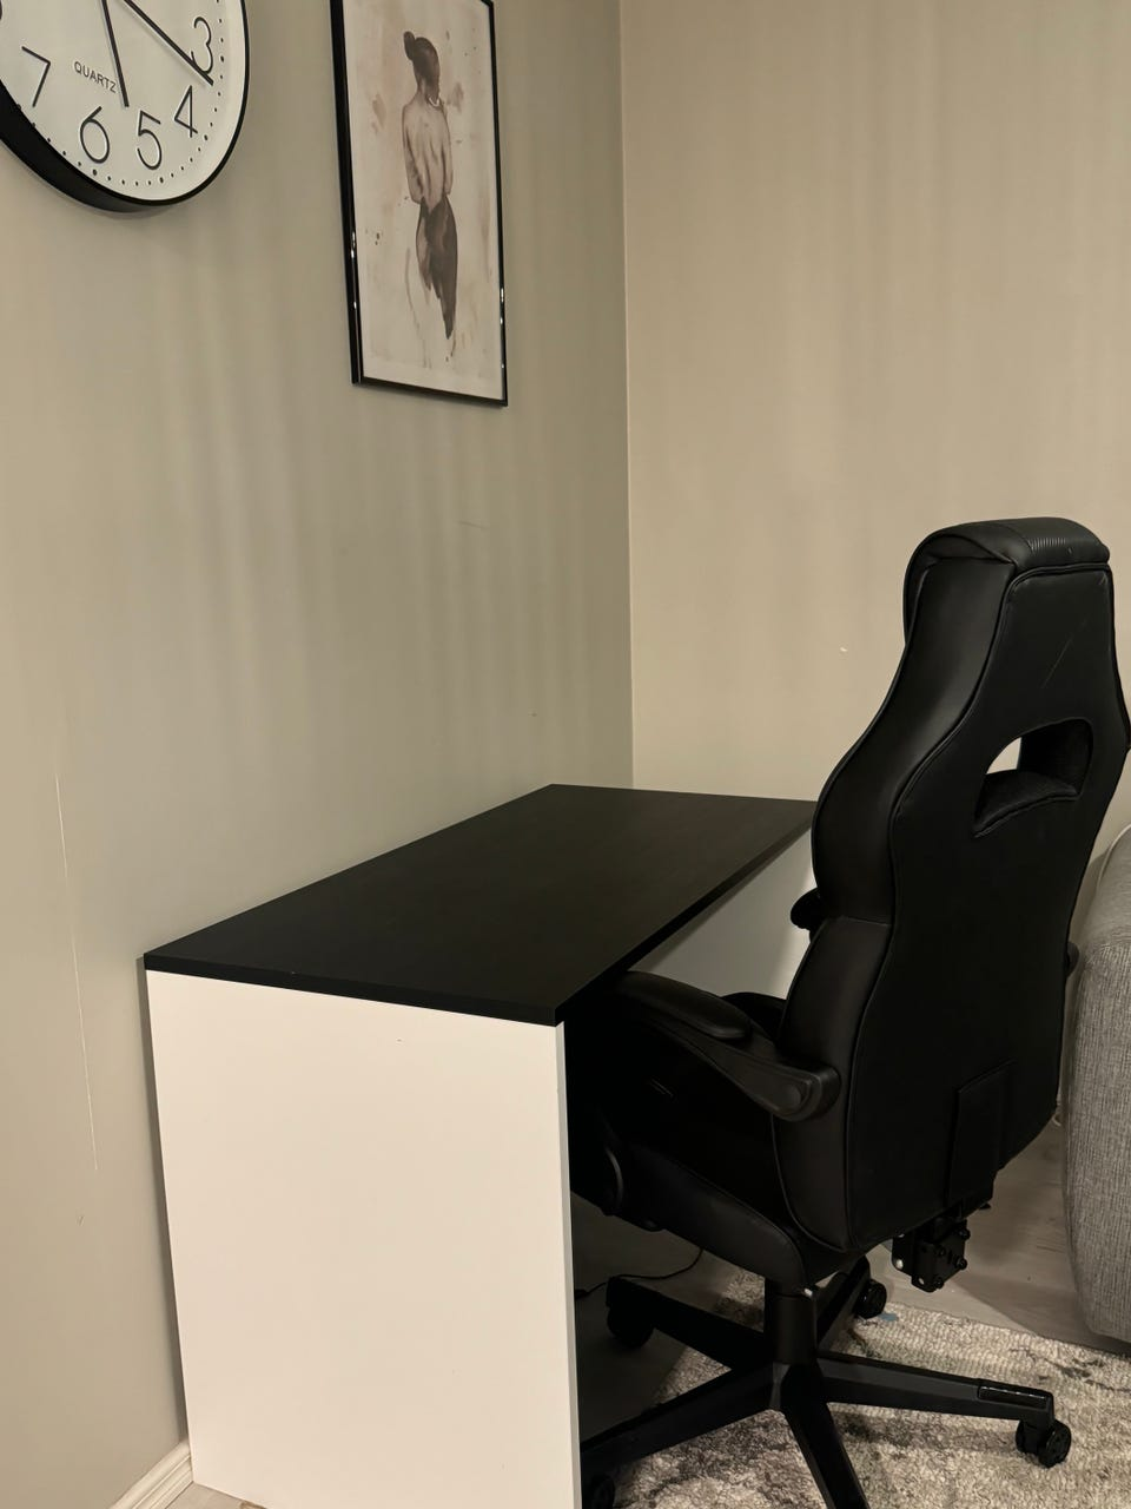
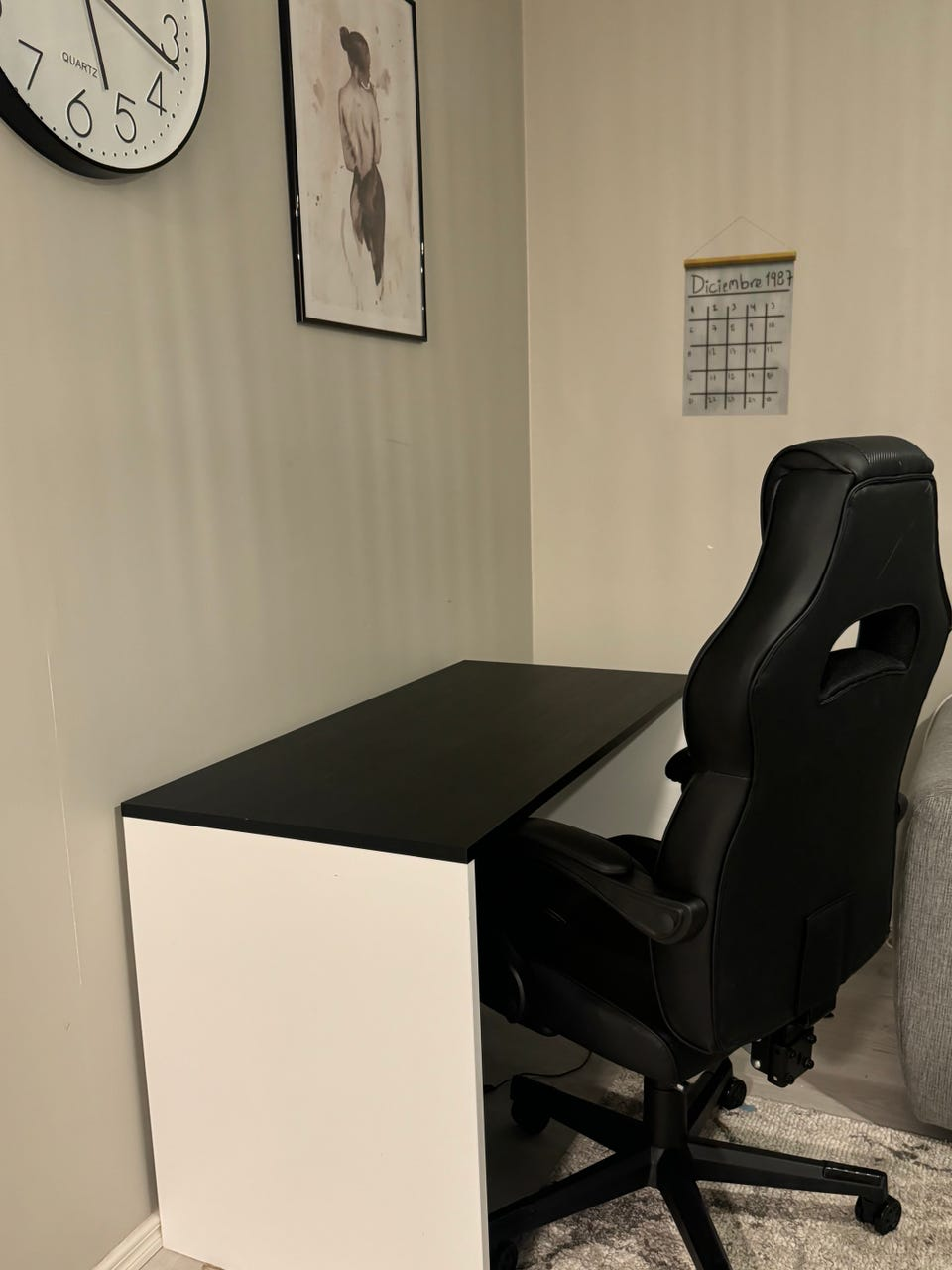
+ calendar [681,215,797,417]
